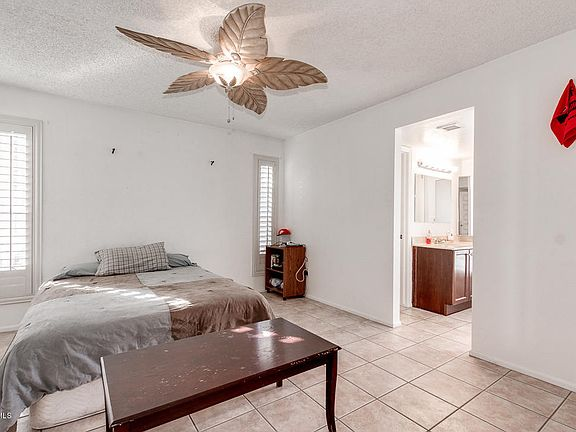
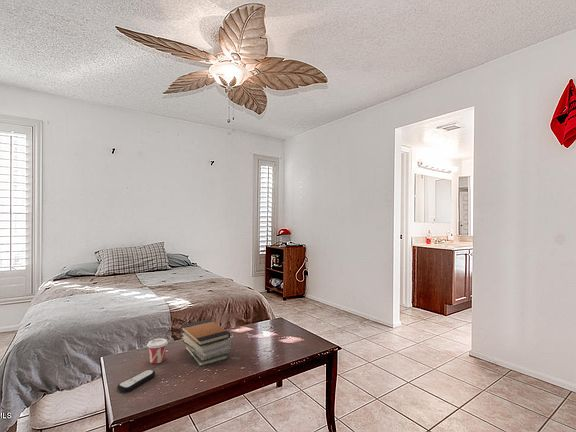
+ cup [146,337,169,364]
+ book stack [180,318,232,368]
+ remote control [116,369,156,393]
